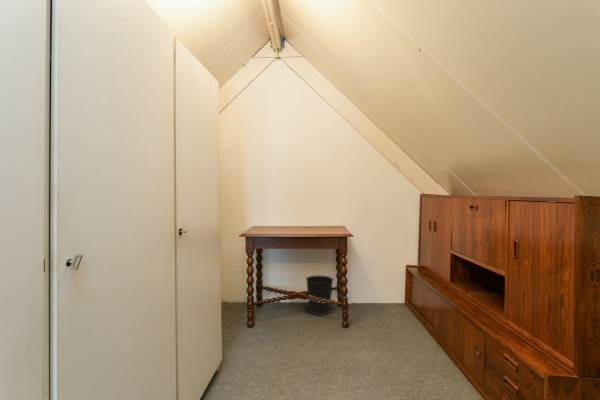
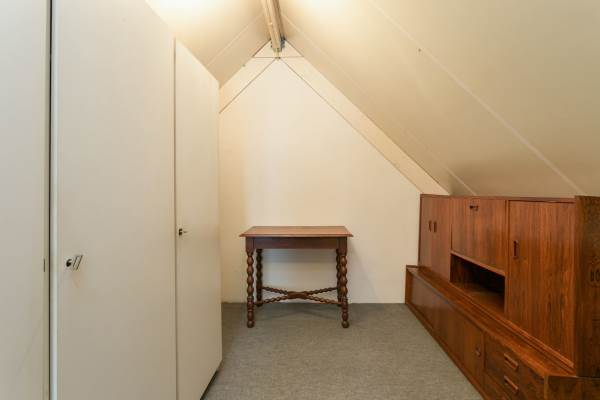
- wastebasket [305,275,334,316]
